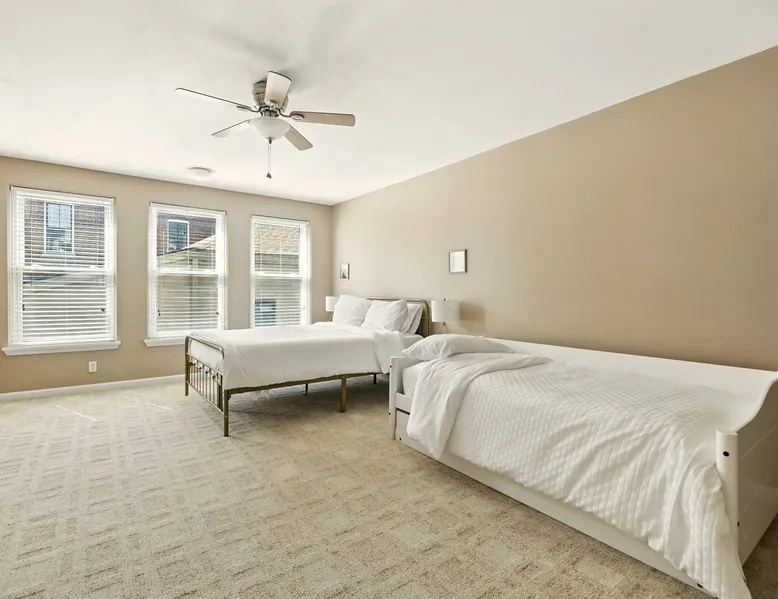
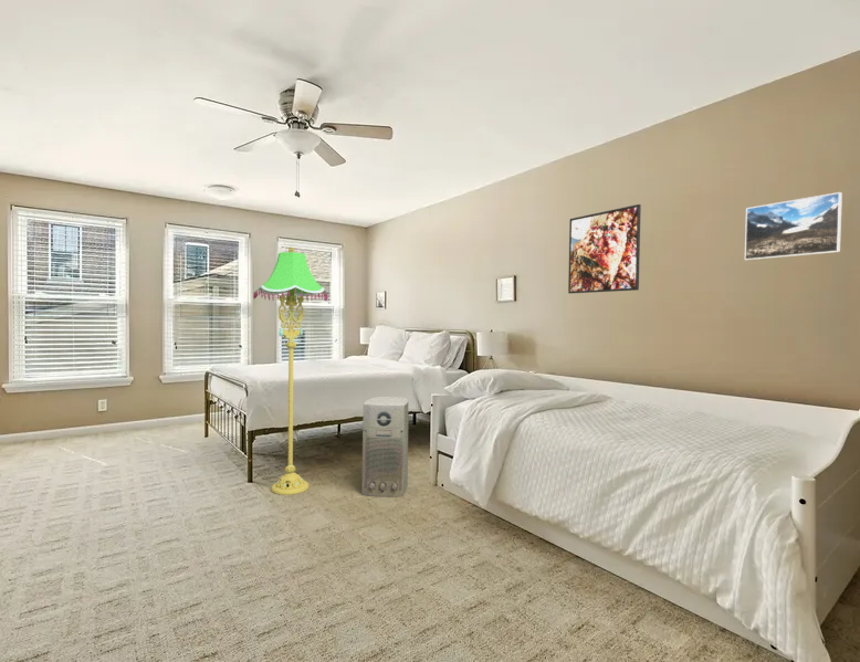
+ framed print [567,203,642,295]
+ air purifier [360,396,409,497]
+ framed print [744,191,843,261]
+ floor lamp [252,246,329,496]
